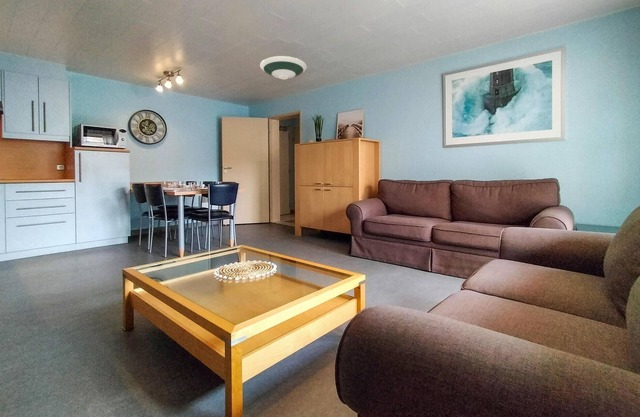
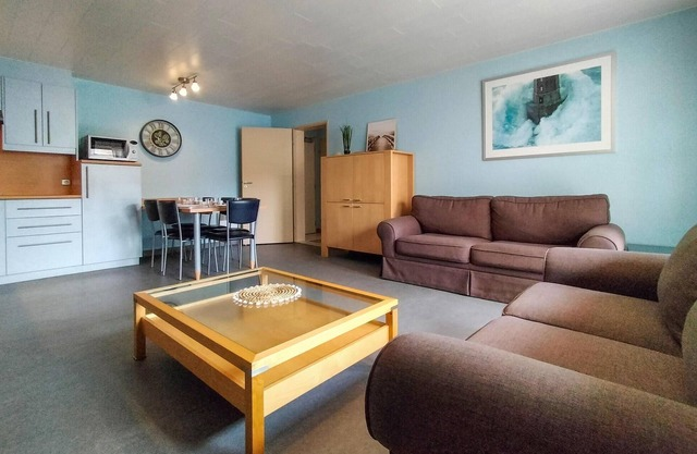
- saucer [259,55,308,81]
